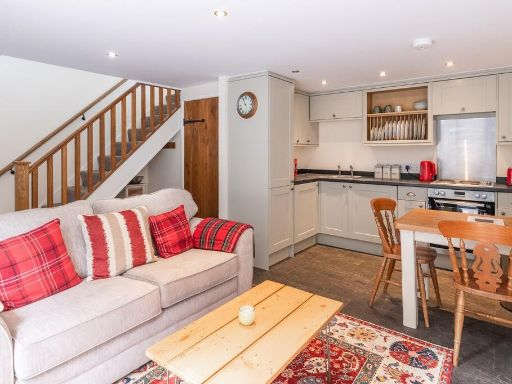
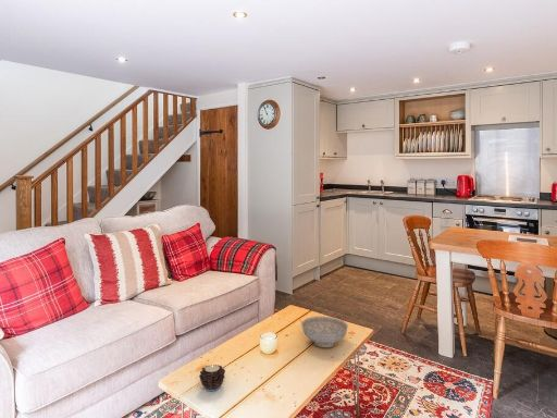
+ candle [198,364,226,392]
+ decorative bowl [300,316,349,348]
